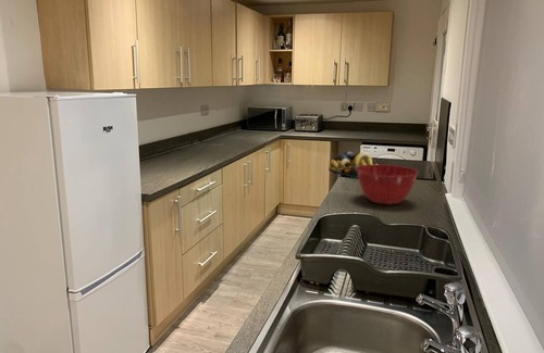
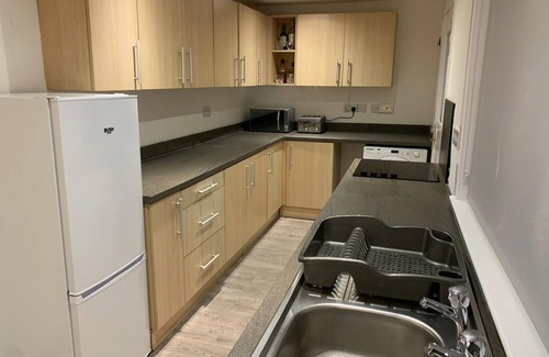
- fruit bowl [327,150,380,179]
- mixing bowl [356,164,420,205]
